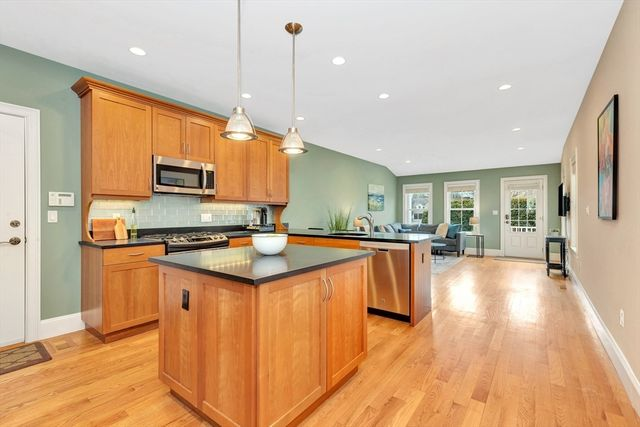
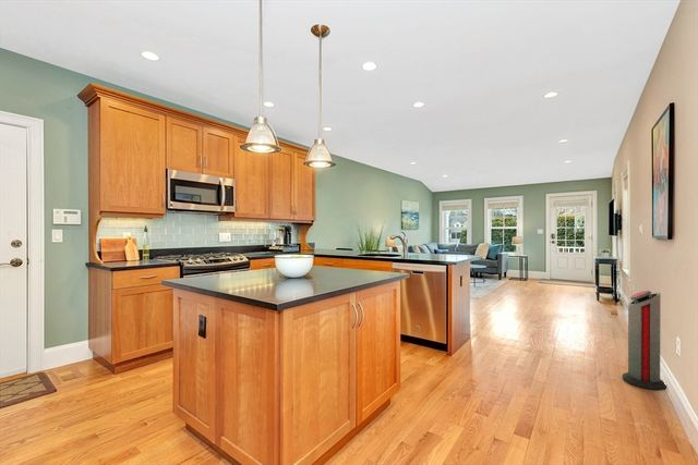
+ air purifier [622,290,667,392]
